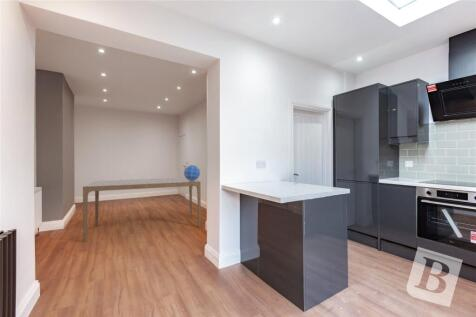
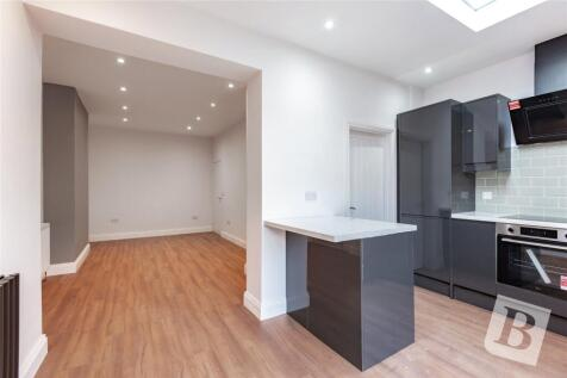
- dining table [82,177,202,243]
- decorative globe [183,164,201,181]
